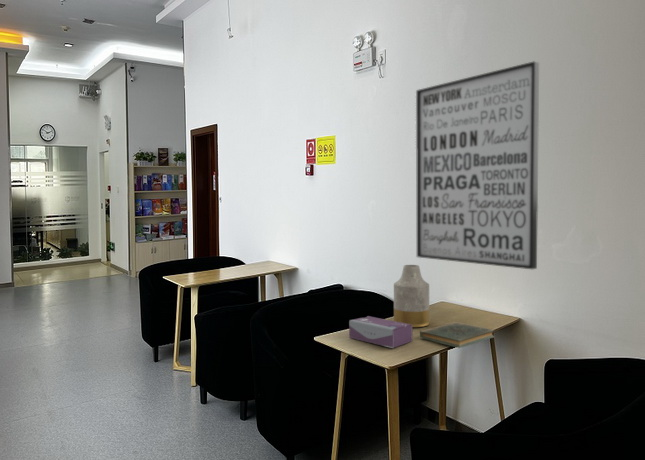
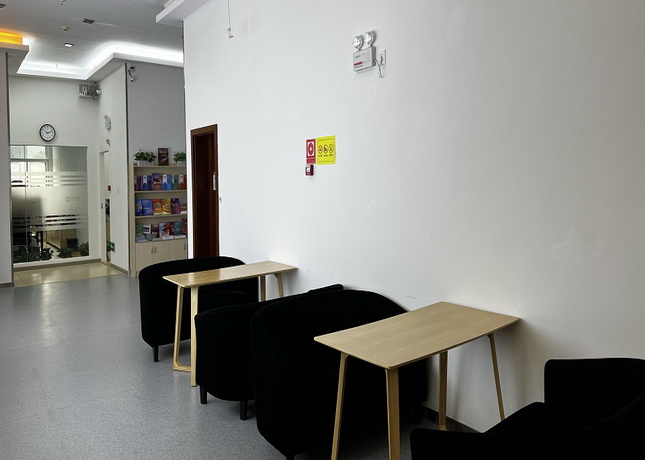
- vase [393,264,430,328]
- tissue box [348,315,414,349]
- book [419,321,495,349]
- wall art [415,60,540,270]
